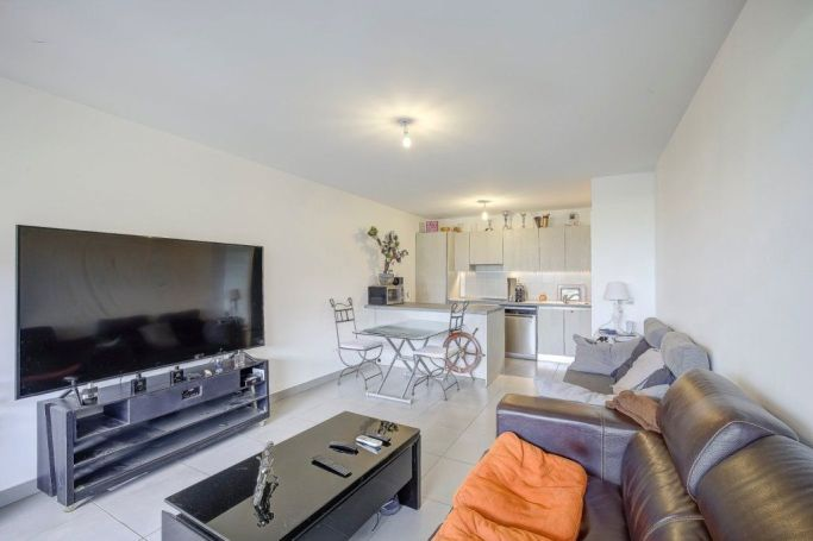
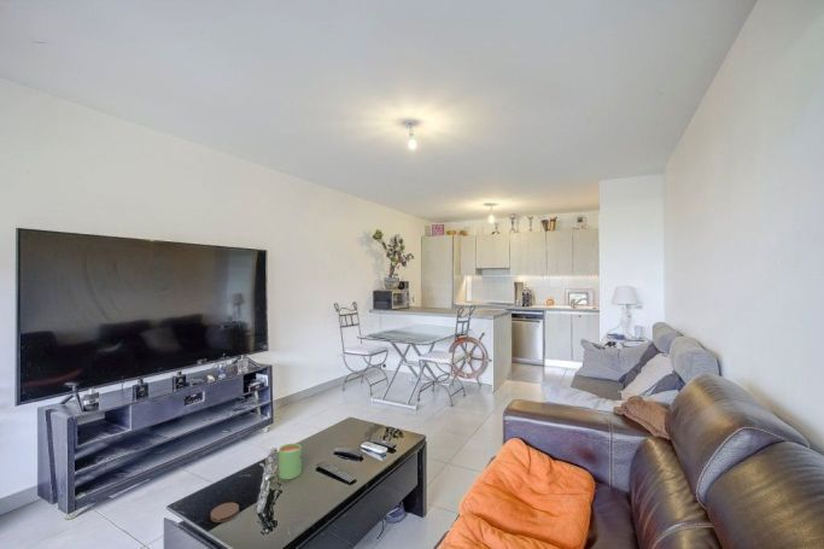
+ coaster [209,502,240,524]
+ mug [277,443,303,480]
